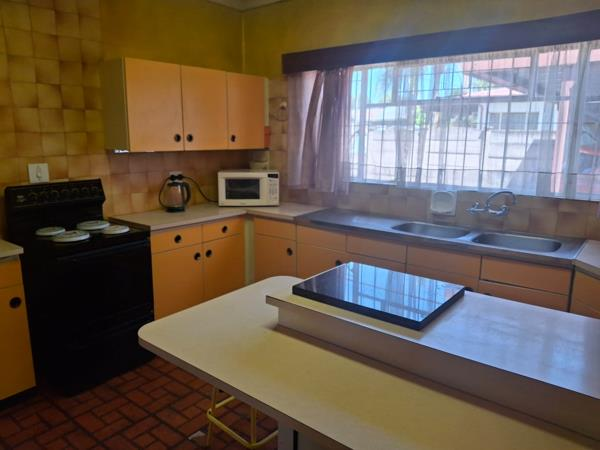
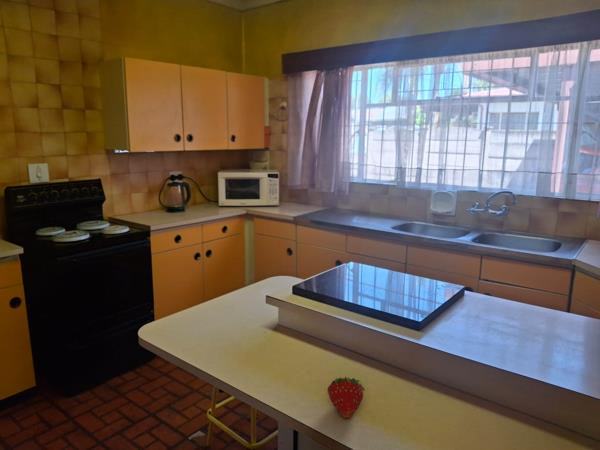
+ fruit [327,376,366,420]
